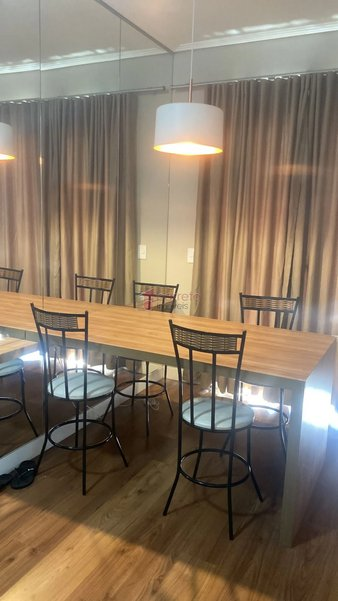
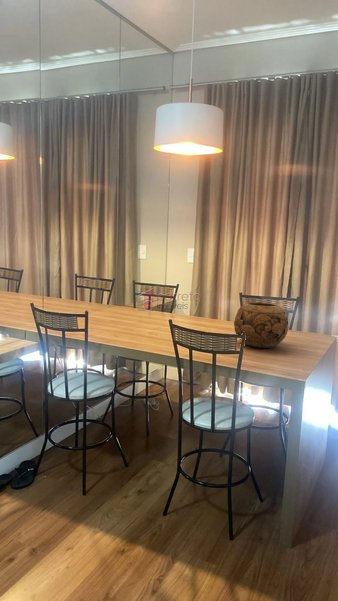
+ decorative bowl [233,302,289,349]
